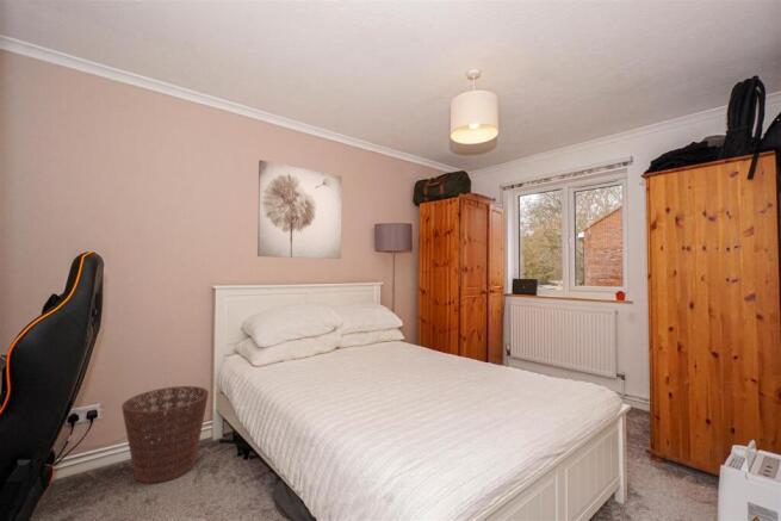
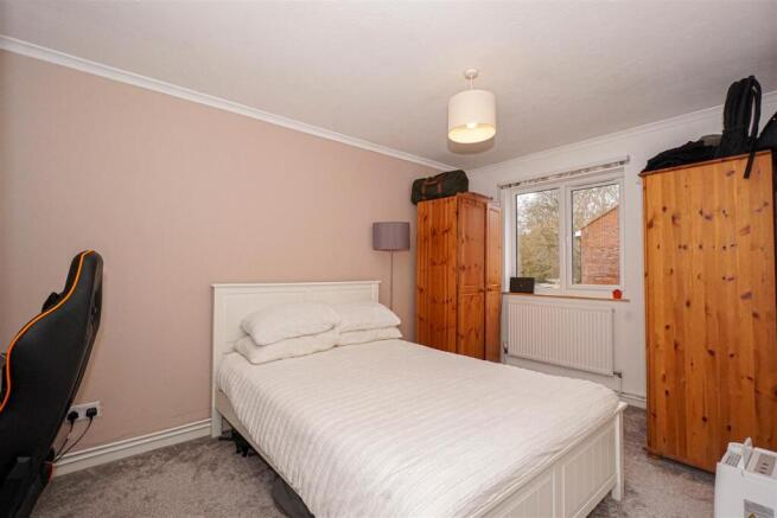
- basket [120,385,210,485]
- wall art [256,159,343,260]
